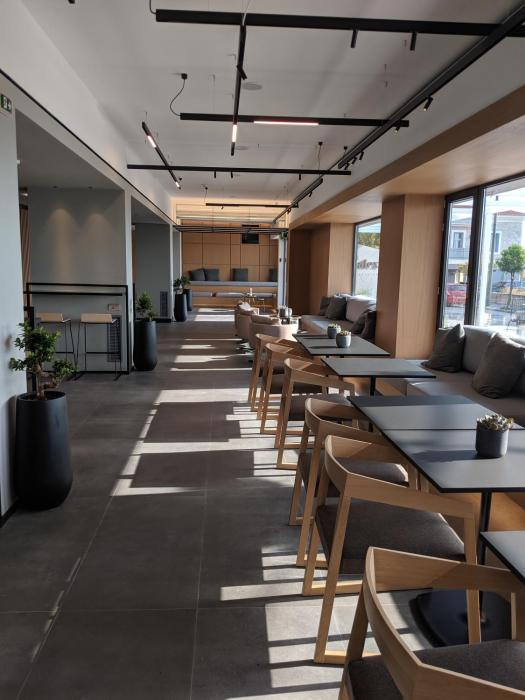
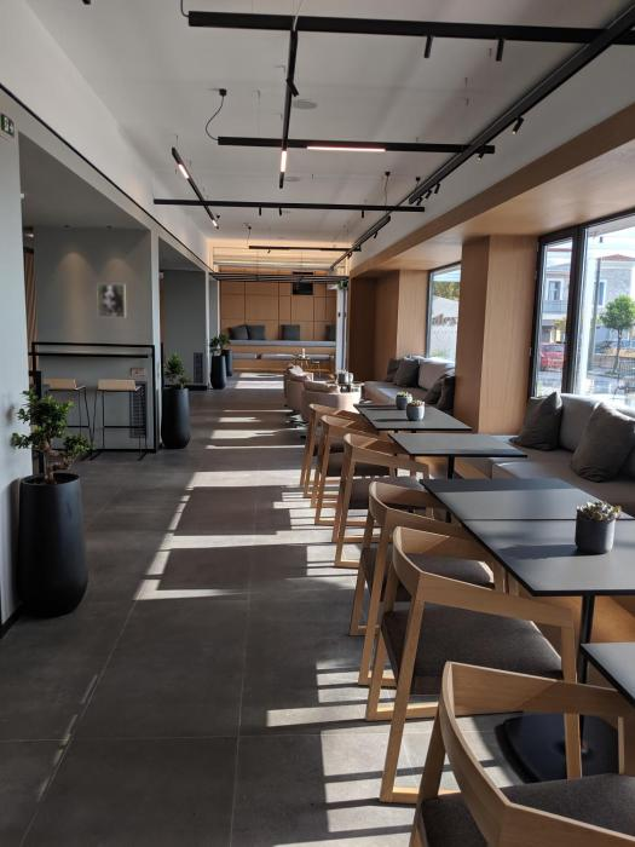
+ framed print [96,282,127,318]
